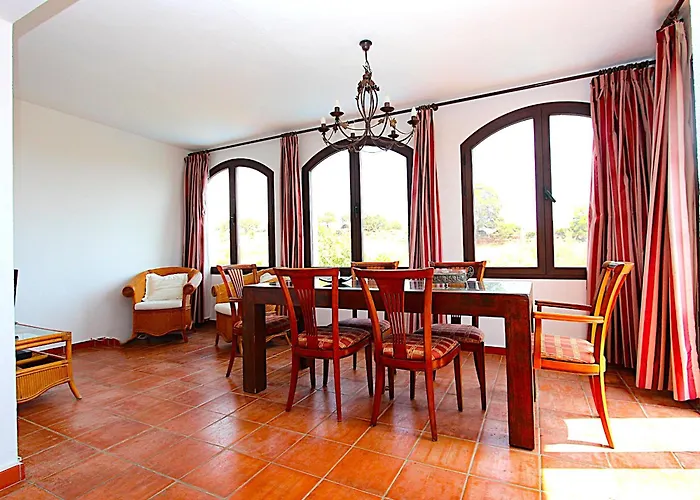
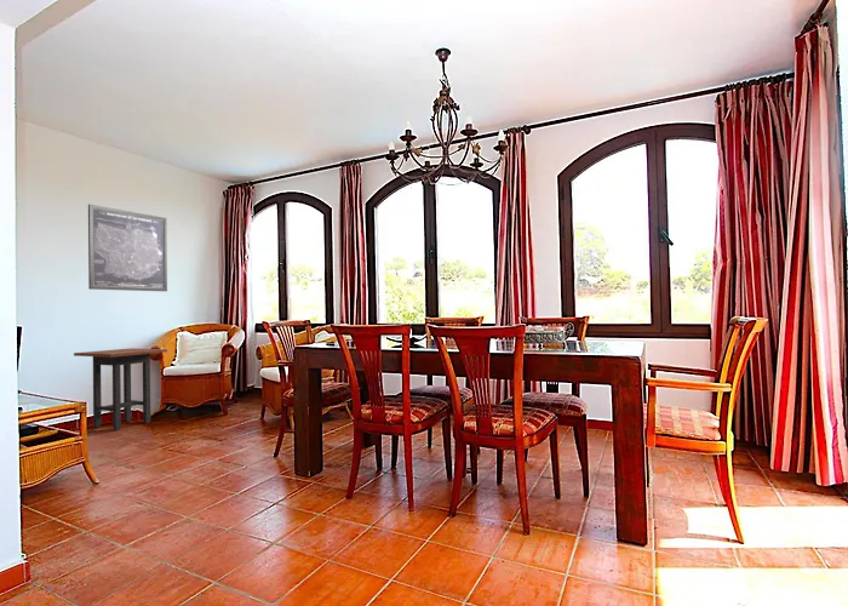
+ wall art [87,204,168,292]
+ side table [73,348,168,431]
